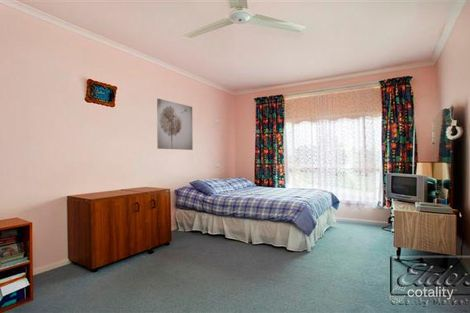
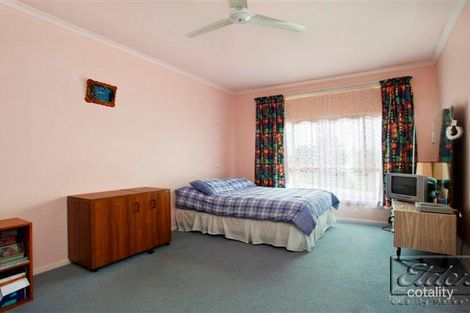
- wall art [156,98,194,151]
